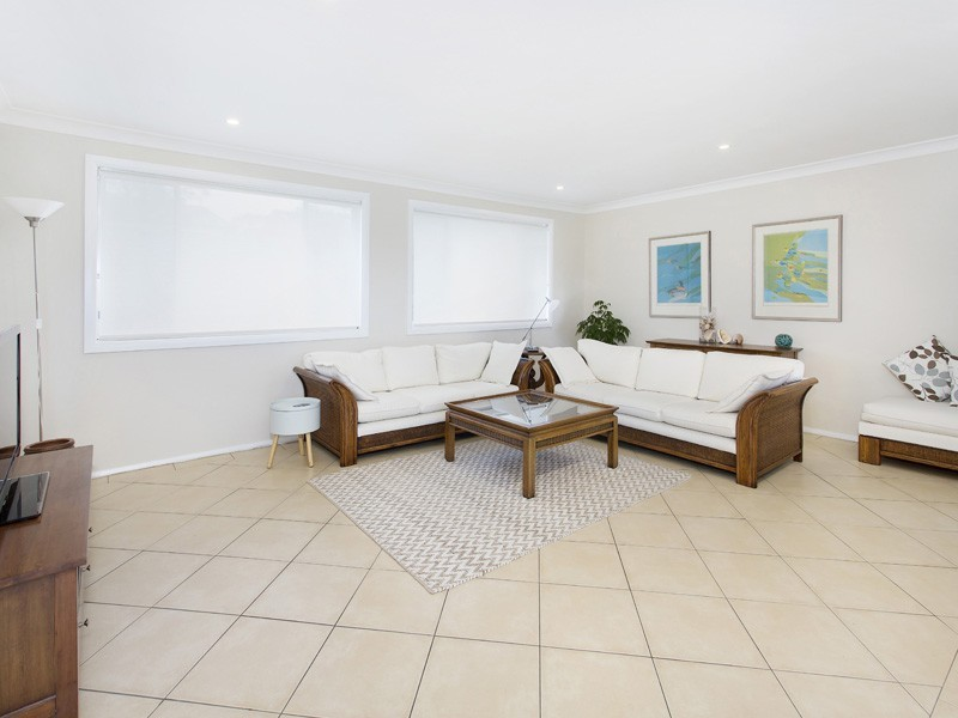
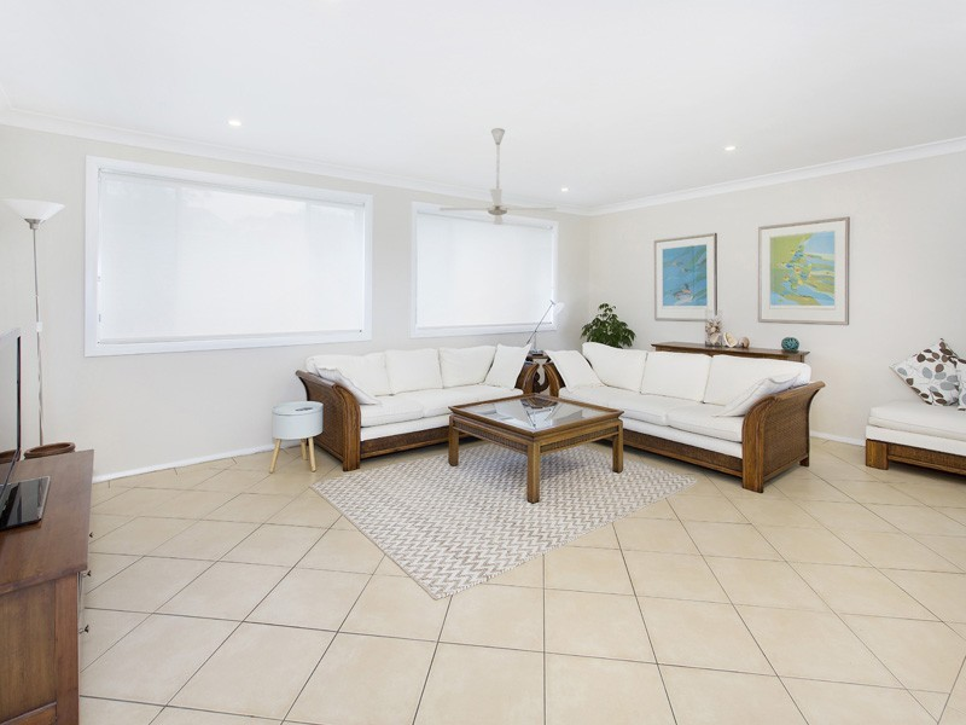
+ ceiling fan [438,127,557,226]
